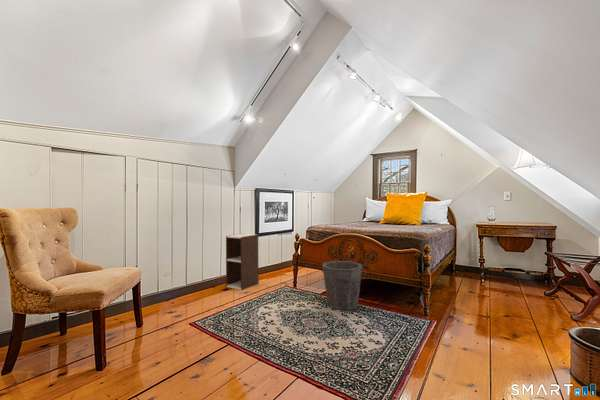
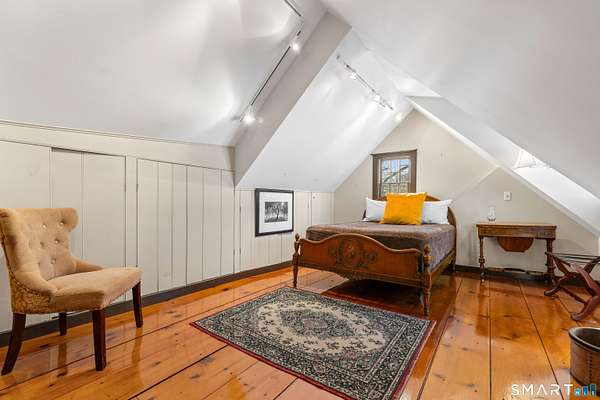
- waste bin [321,260,363,311]
- shelf unit [225,233,260,291]
